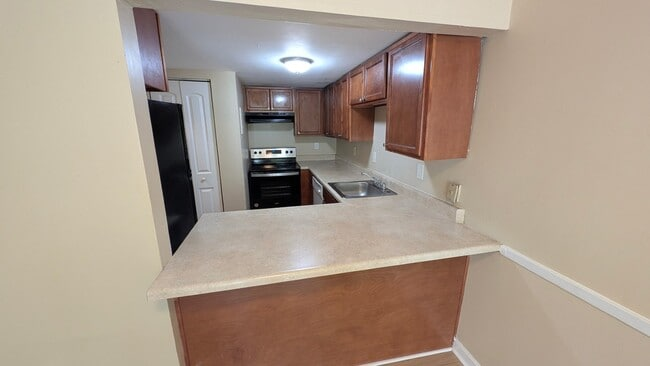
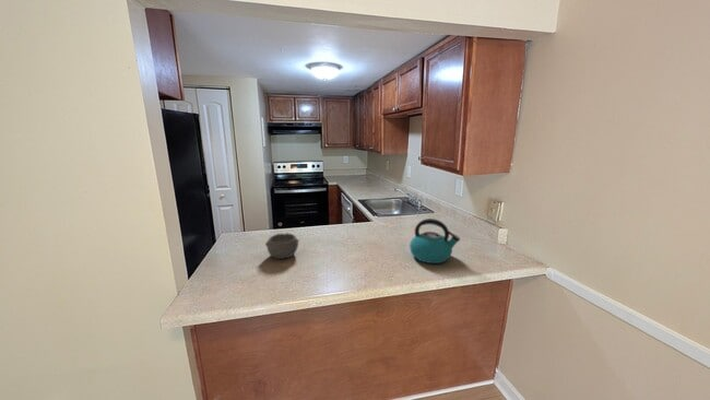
+ bowl [264,232,300,260]
+ kettle [409,217,461,264]
